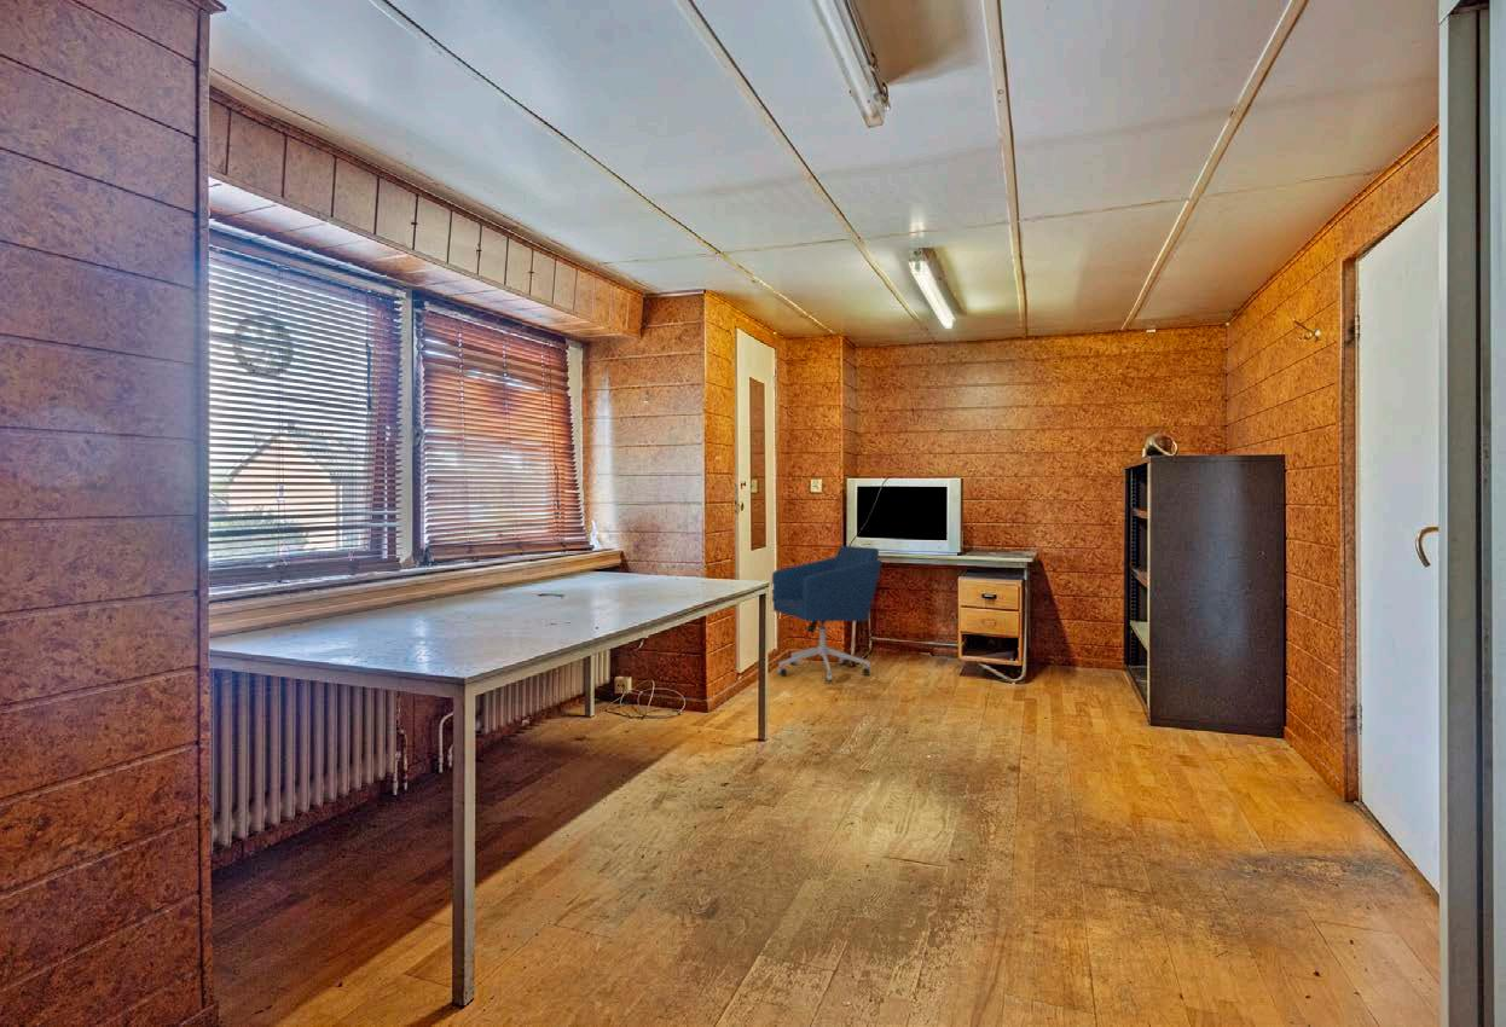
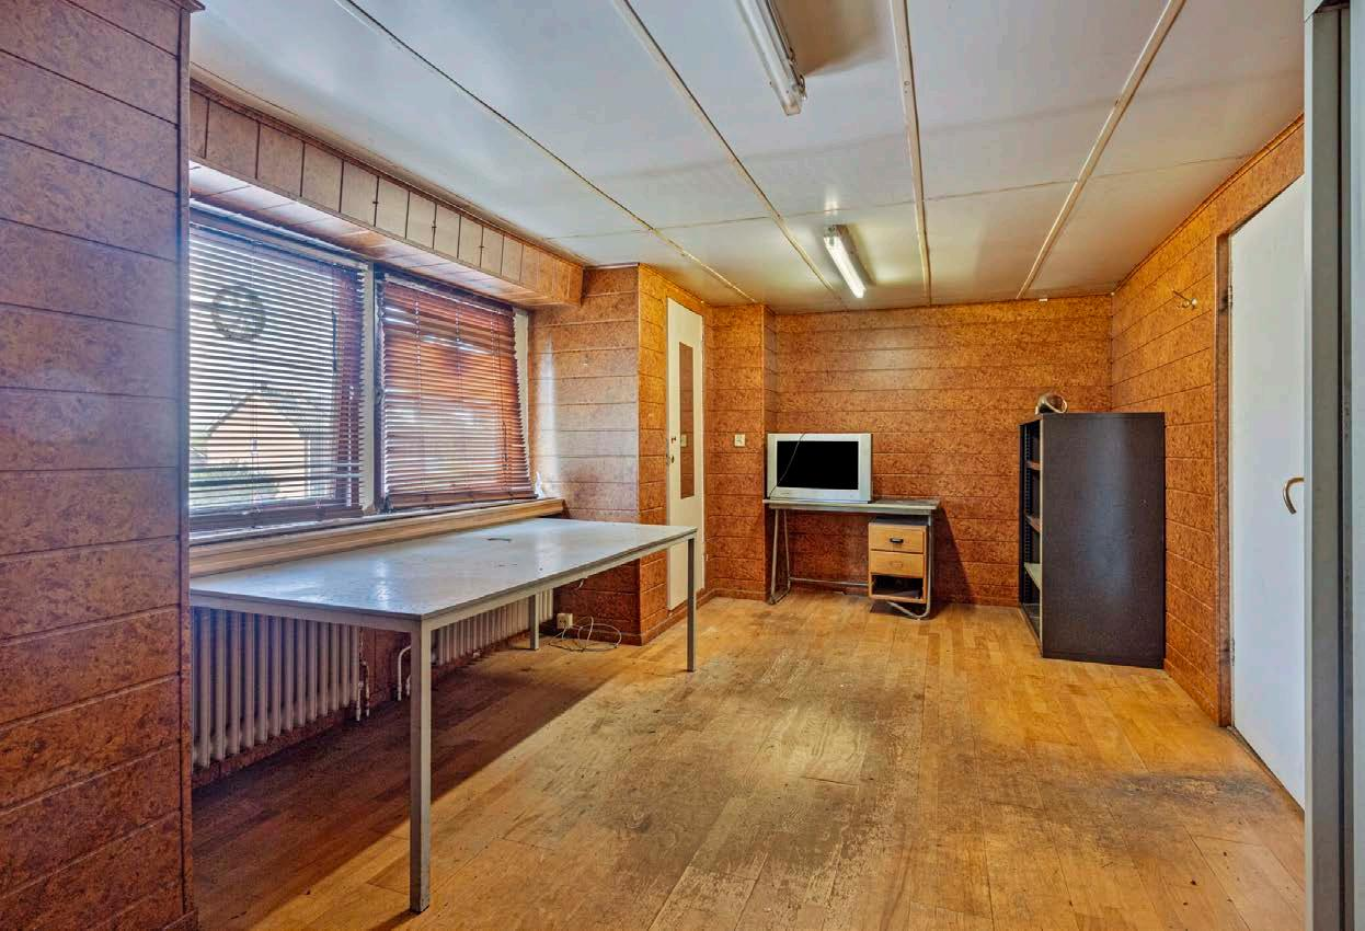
- office chair [771,545,884,683]
